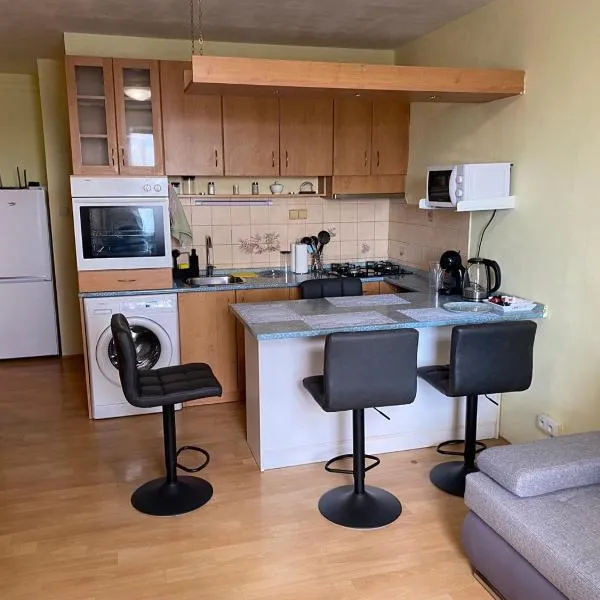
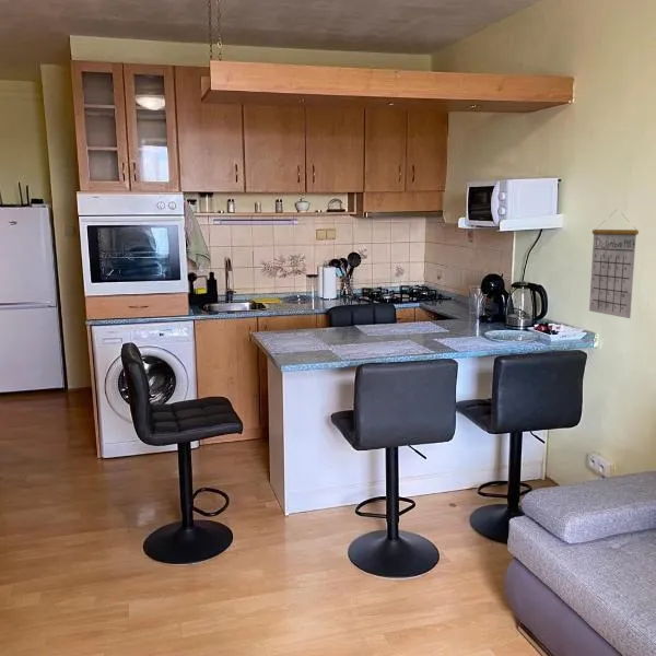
+ calendar [588,210,640,319]
